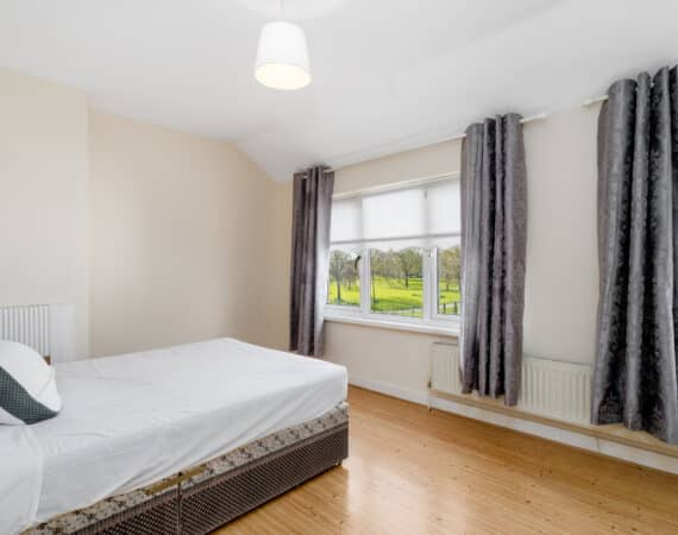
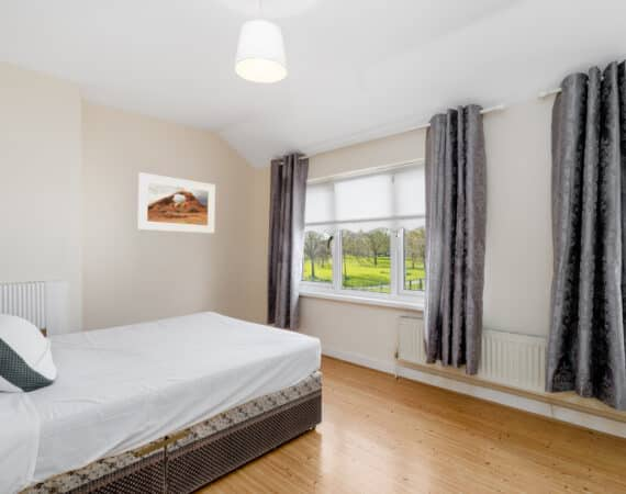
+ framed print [136,171,216,235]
